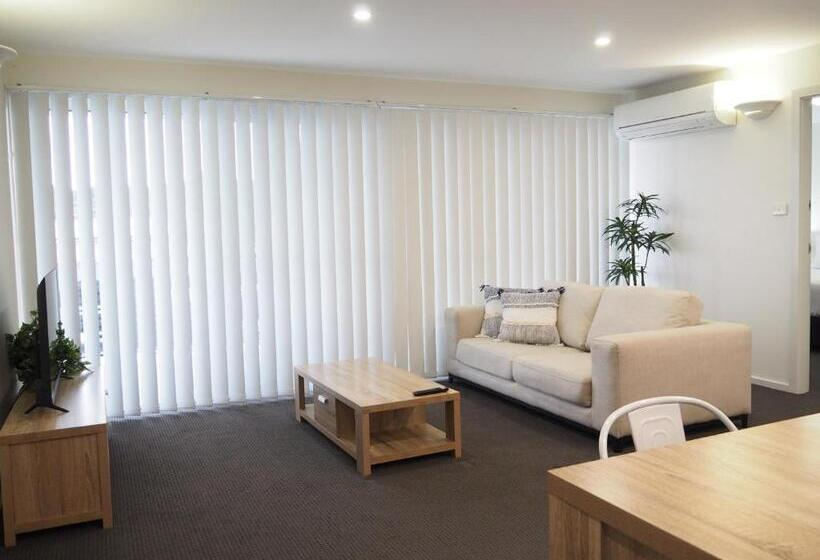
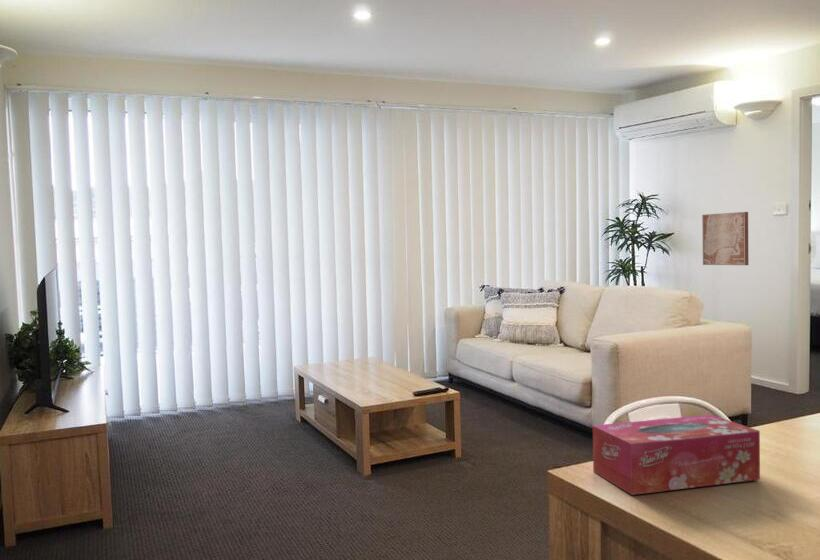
+ wall art [701,211,749,266]
+ tissue box [592,414,761,496]
